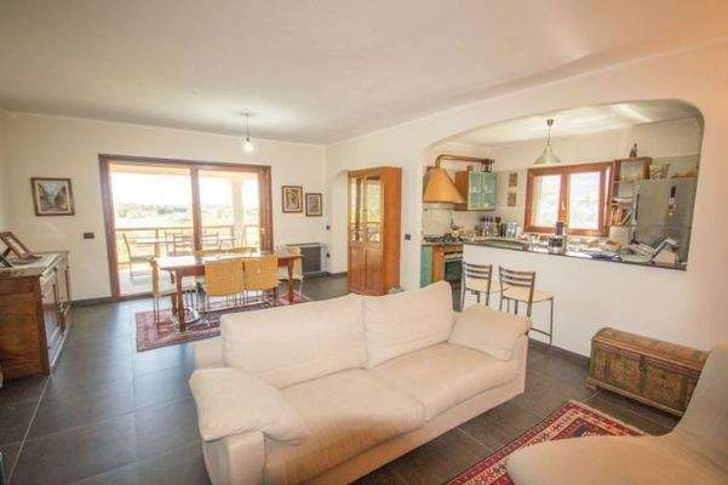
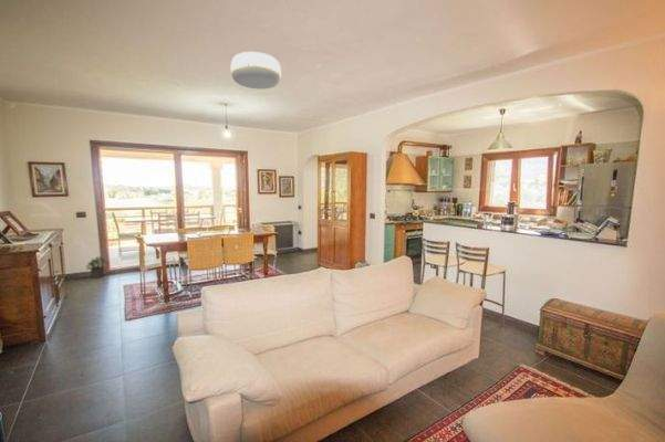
+ potted plant [85,255,111,280]
+ ceiling light [230,51,282,90]
